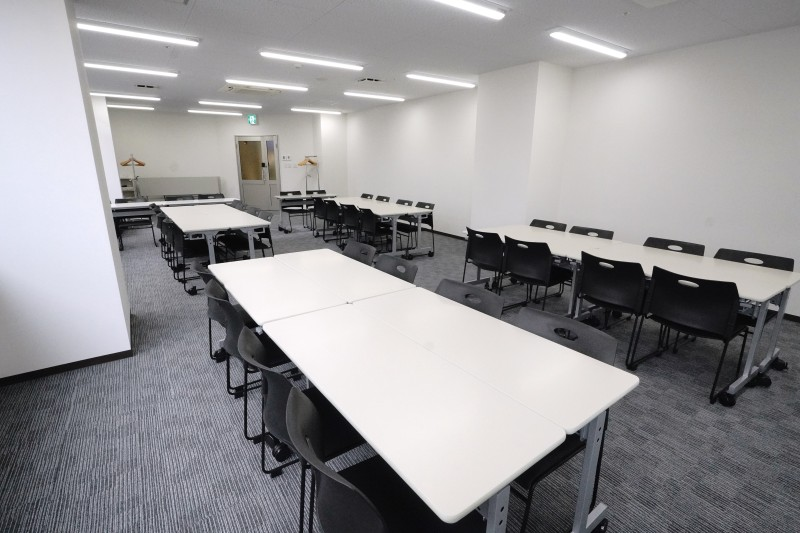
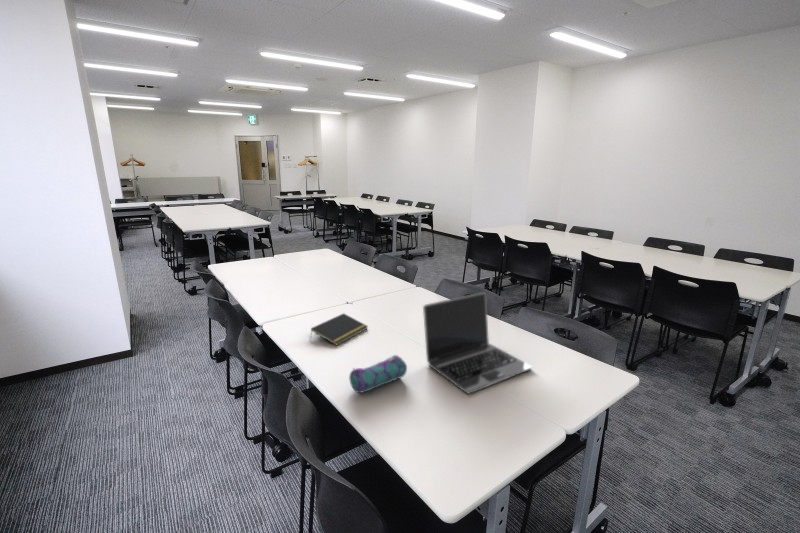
+ notepad [310,312,369,346]
+ laptop [422,291,533,395]
+ pencil case [348,354,408,394]
